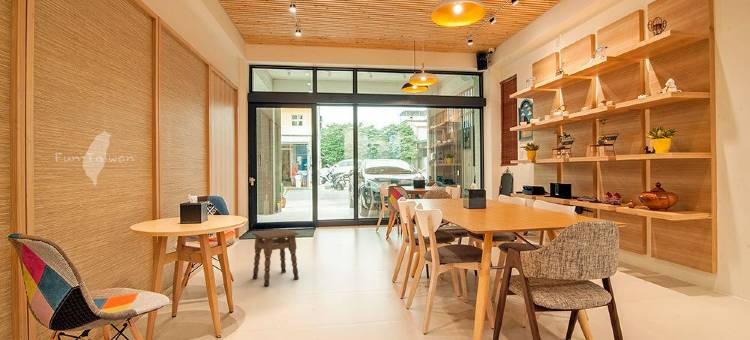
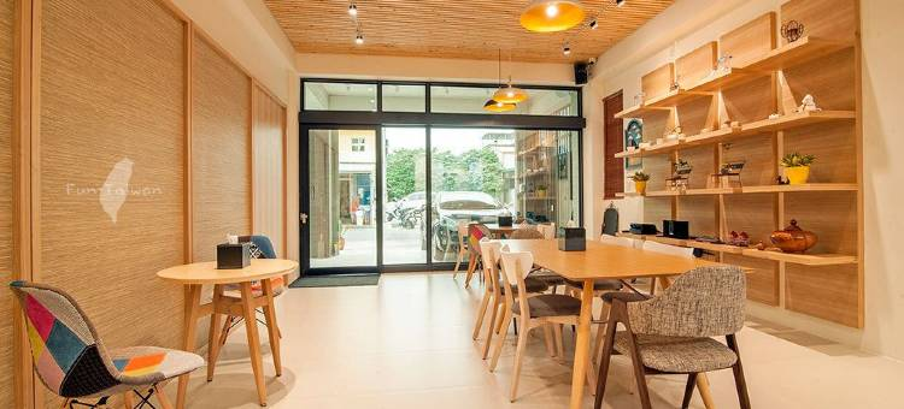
- side table [251,228,300,287]
